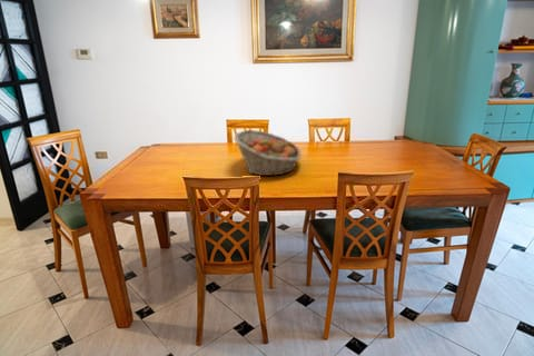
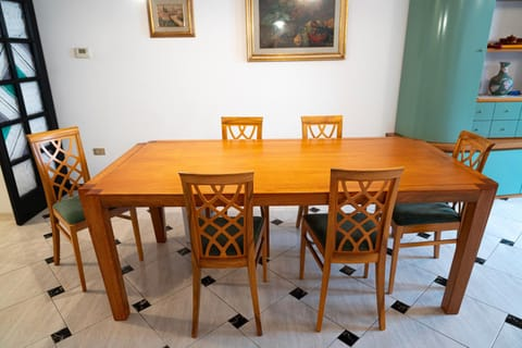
- fruit basket [233,129,301,177]
